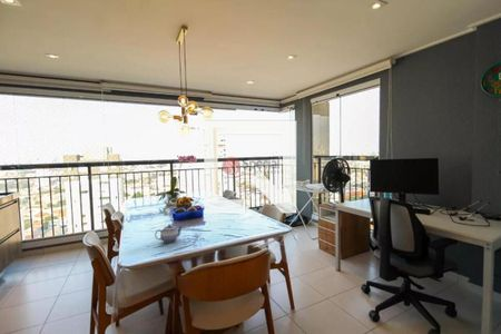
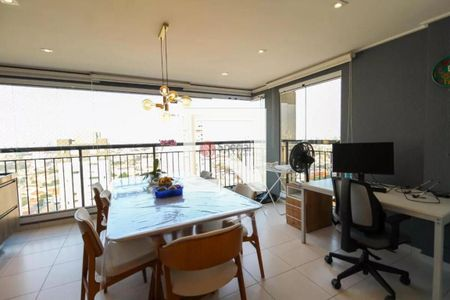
- teapot [154,223,184,244]
